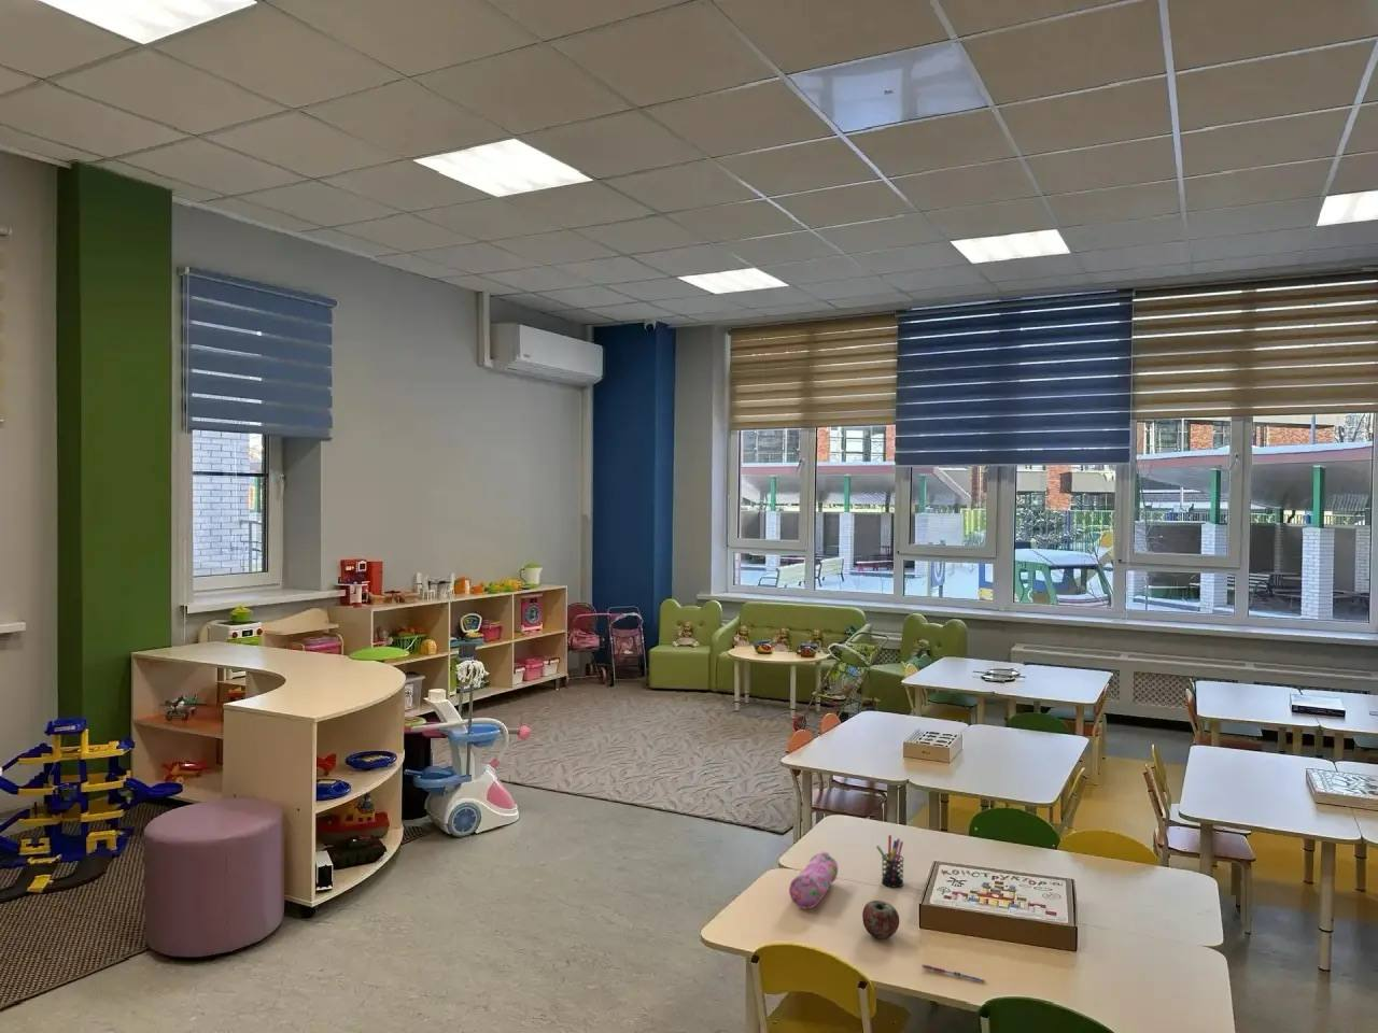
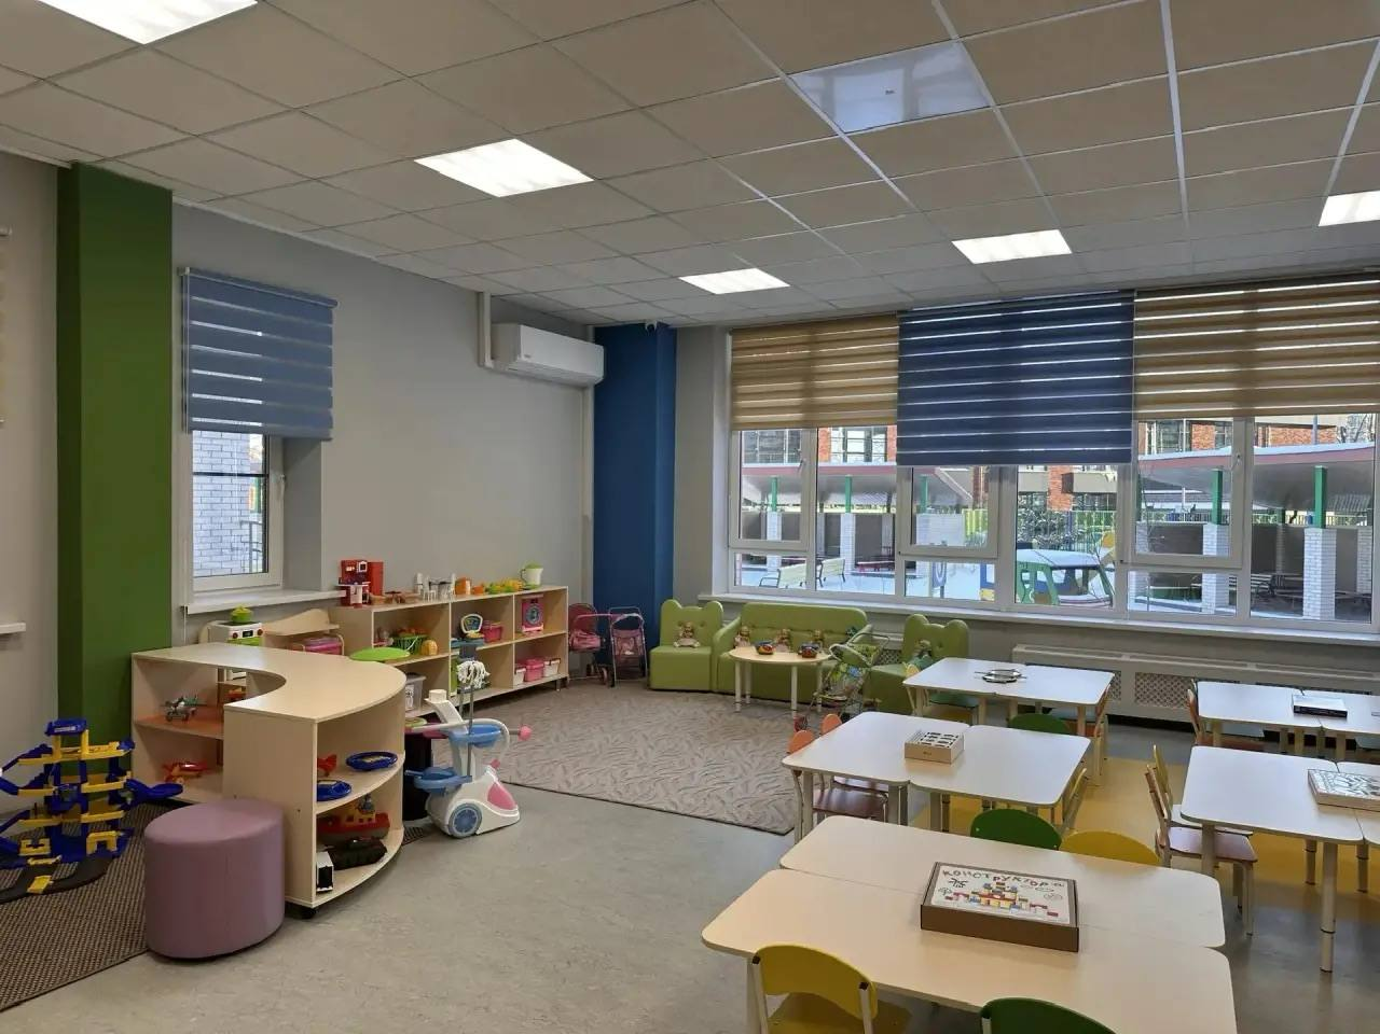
- apple [862,900,899,940]
- pen holder [876,834,905,888]
- pen [920,964,986,983]
- pencil case [788,851,839,909]
